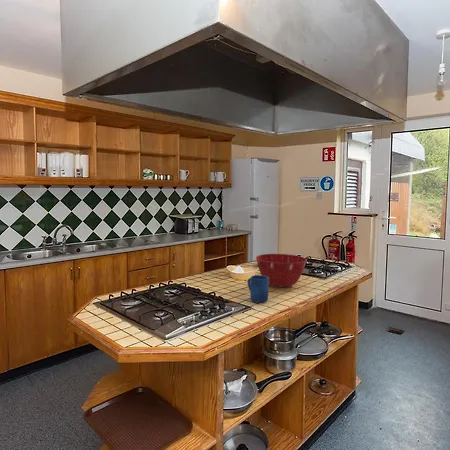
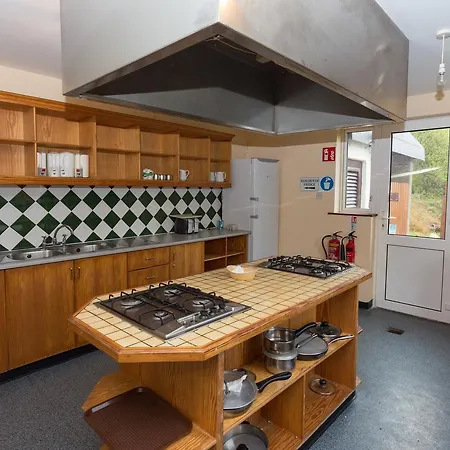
- mug [247,274,270,304]
- mixing bowl [255,253,308,288]
